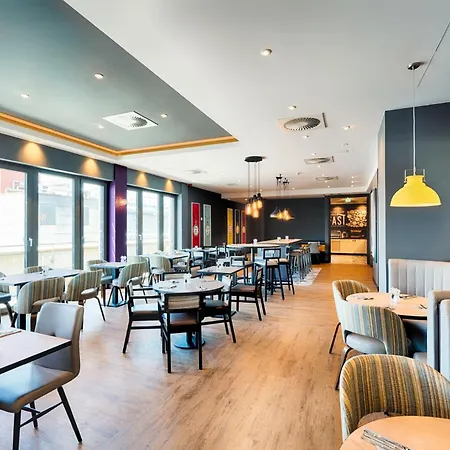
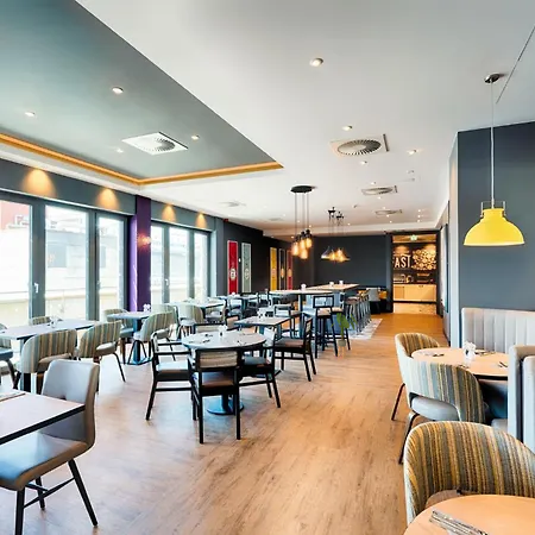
+ house plant [329,311,358,359]
